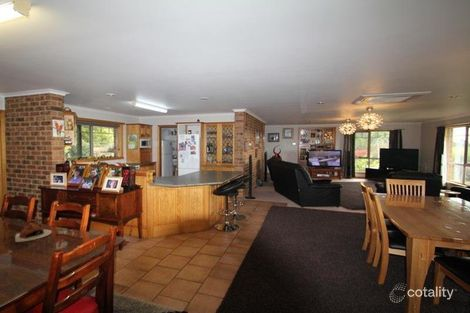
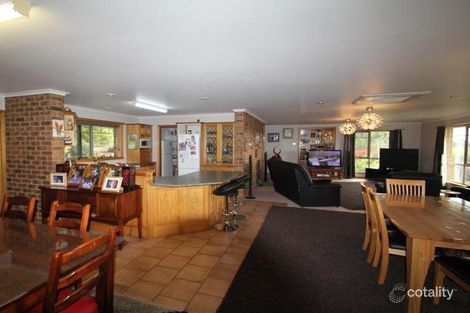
- teapot [14,219,53,243]
